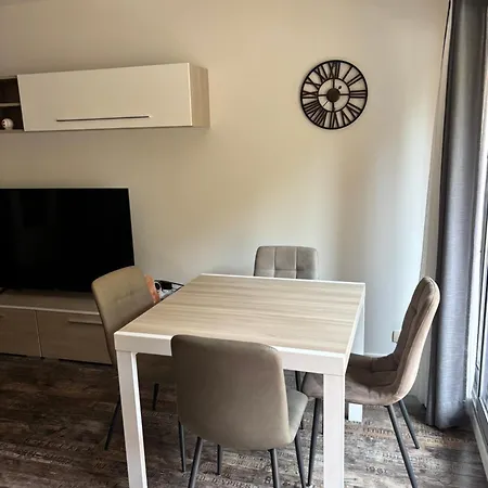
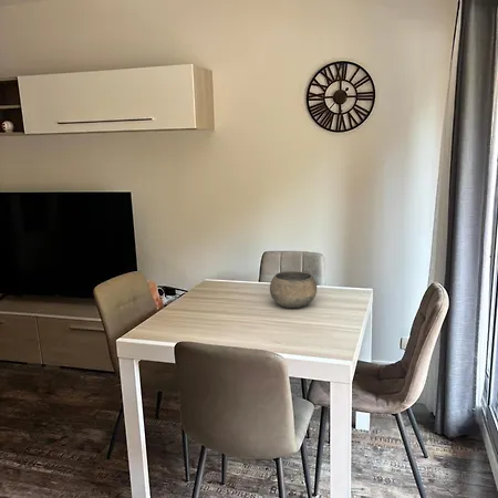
+ bowl [269,270,318,309]
